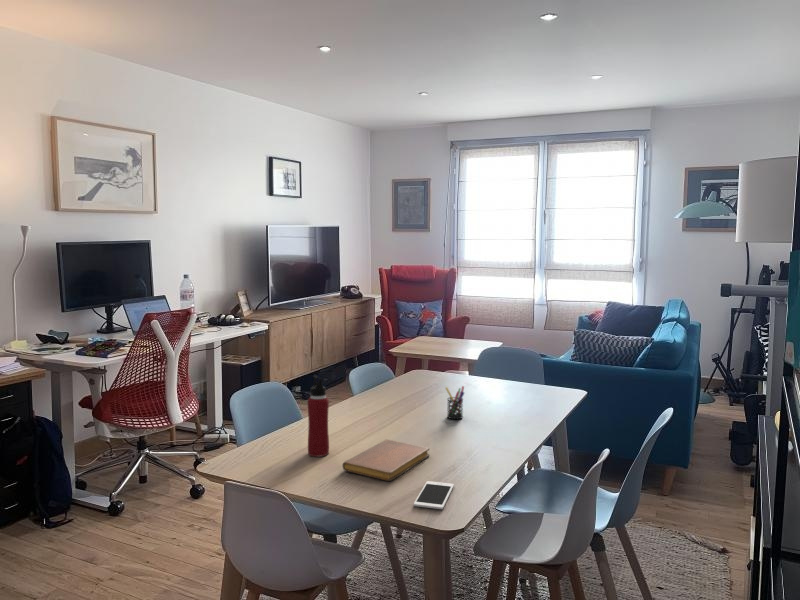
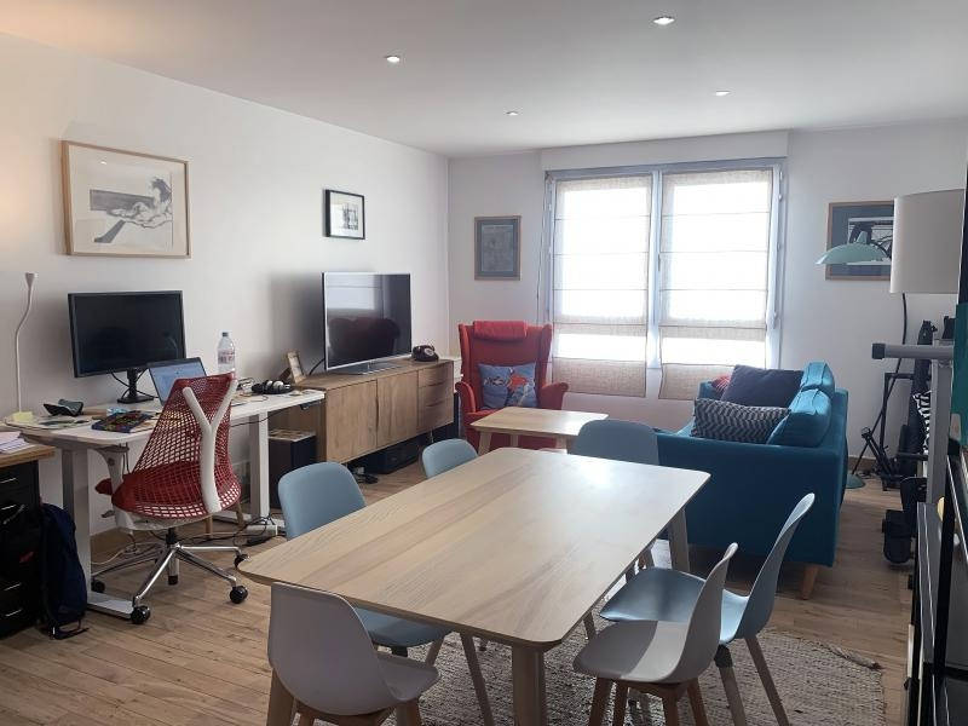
- pen holder [445,385,465,420]
- water bottle [307,375,330,458]
- cell phone [413,480,455,510]
- notebook [342,439,431,482]
